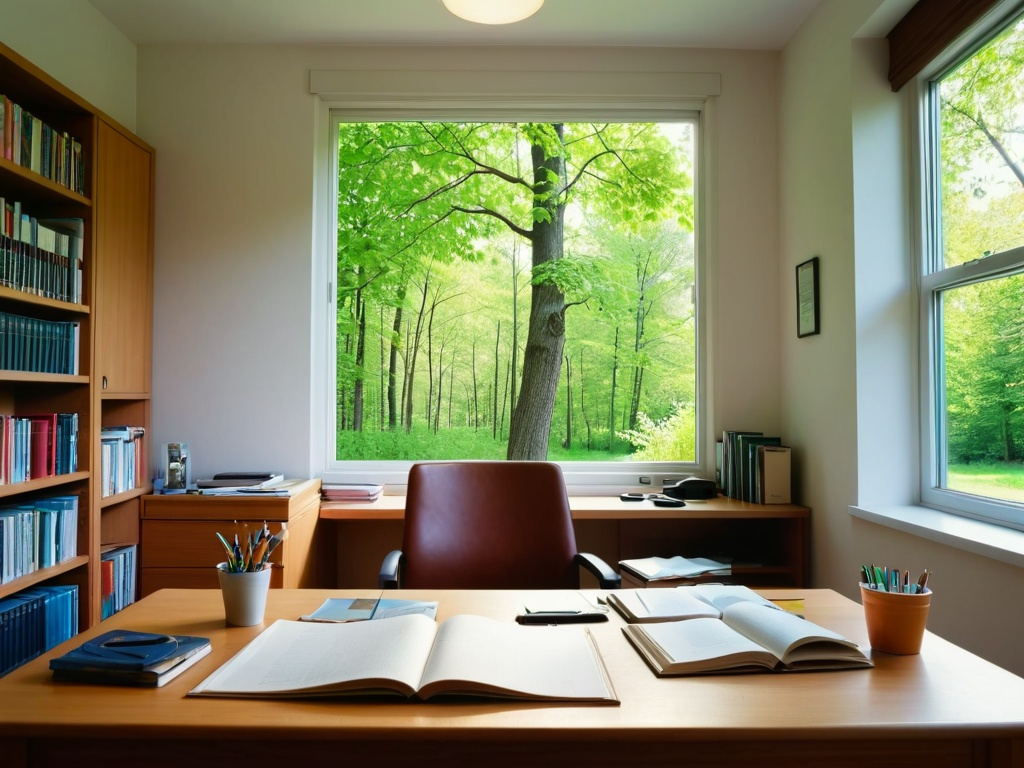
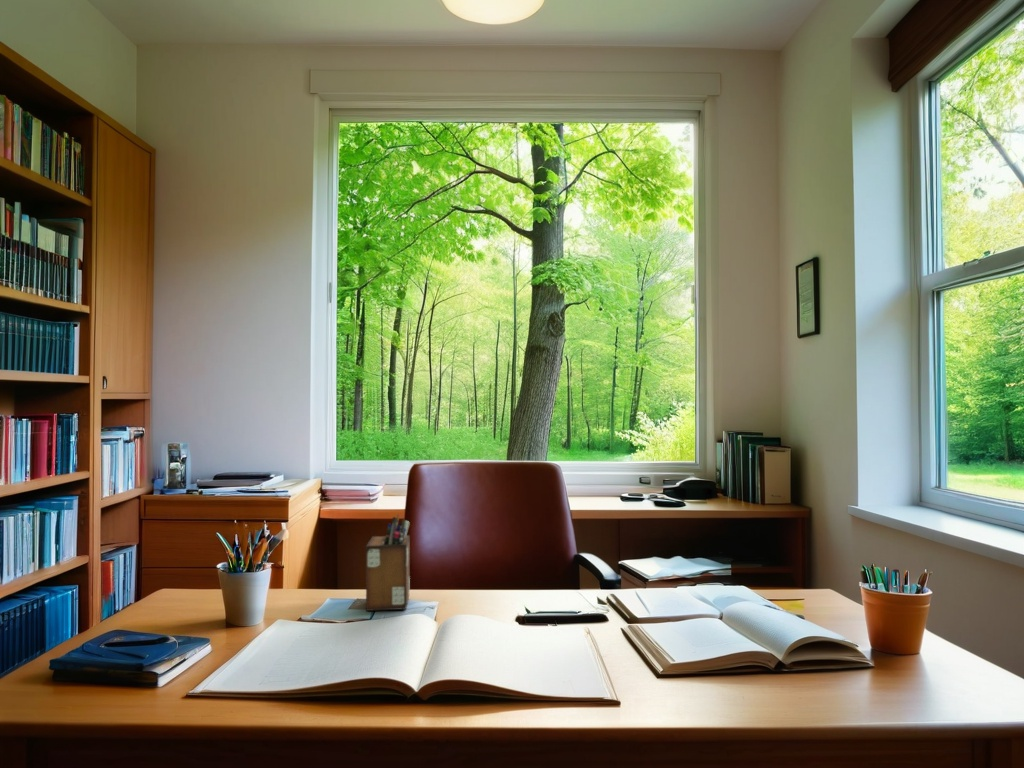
+ desk organizer [365,513,411,612]
